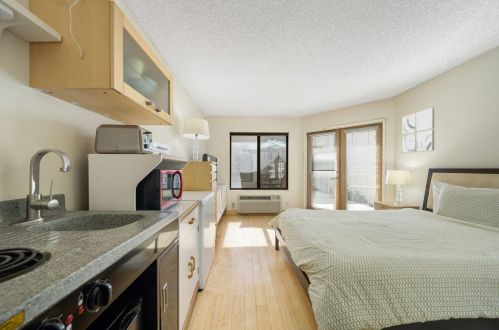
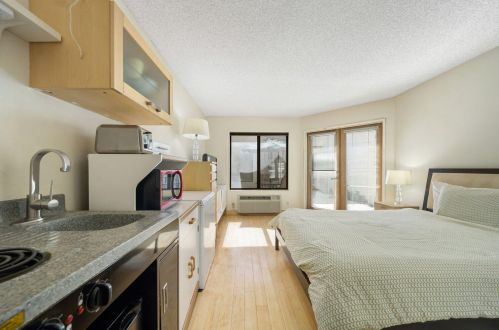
- wall art [401,107,435,154]
